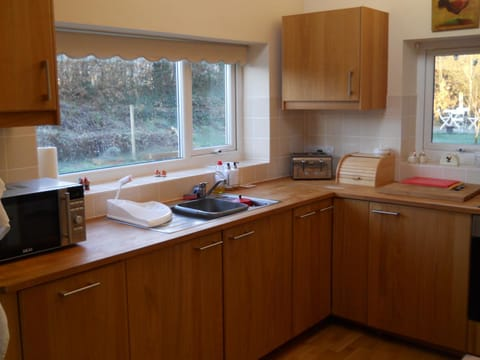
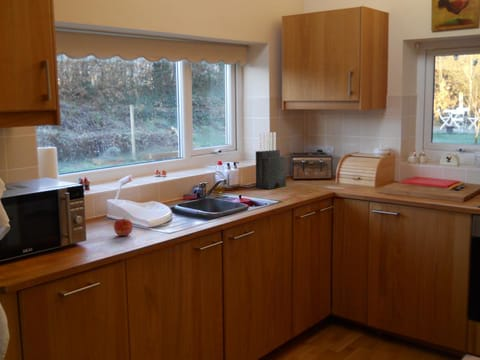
+ knife block [255,131,287,190]
+ apple [113,216,134,237]
